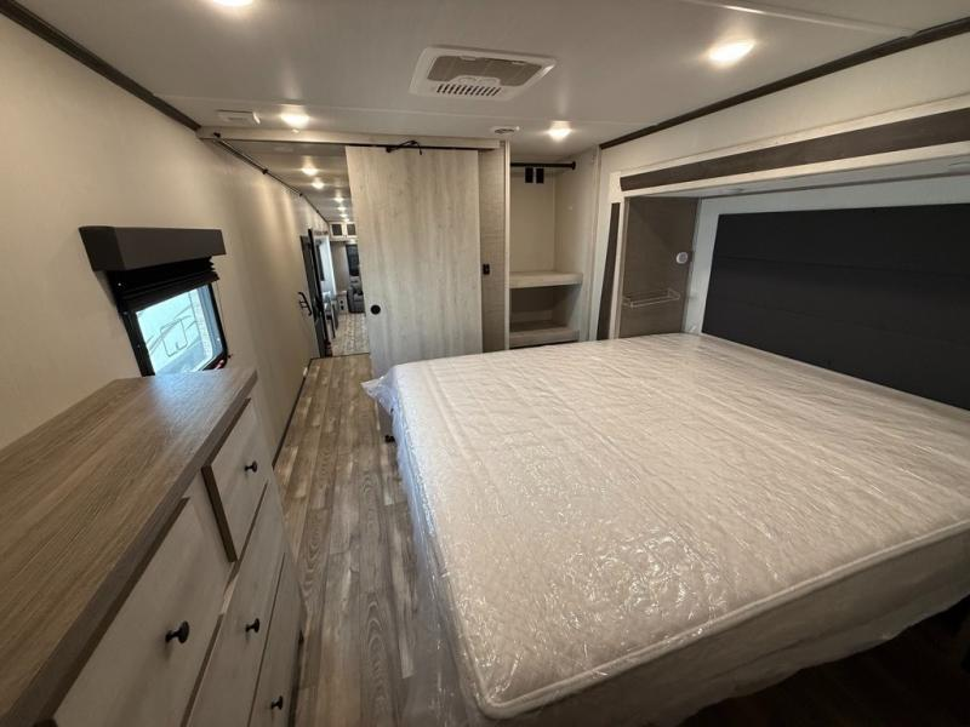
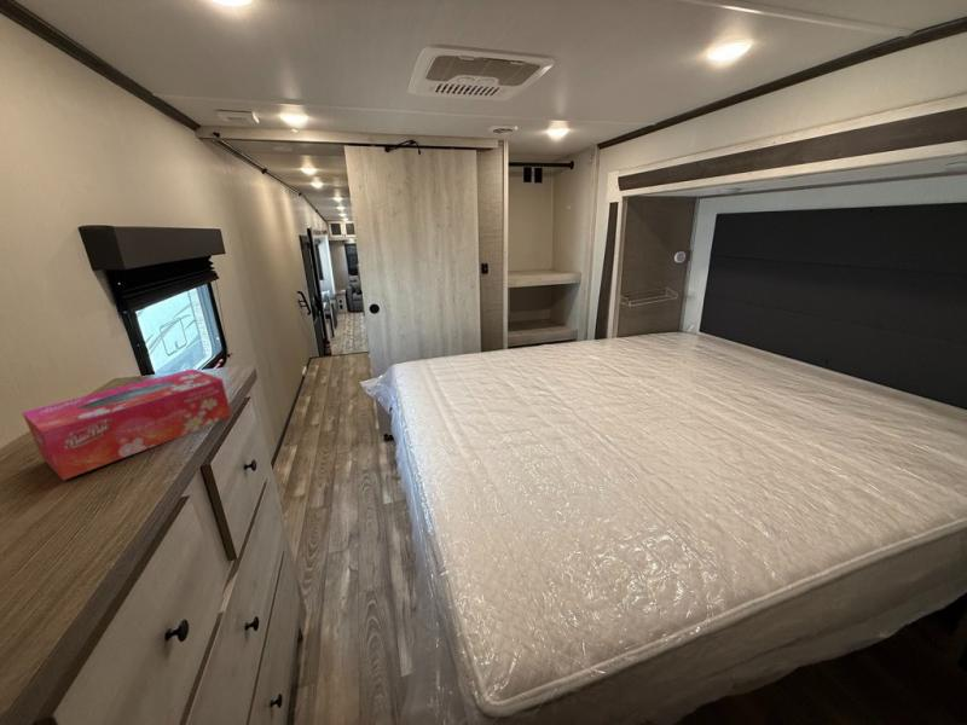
+ tissue box [21,367,232,481]
